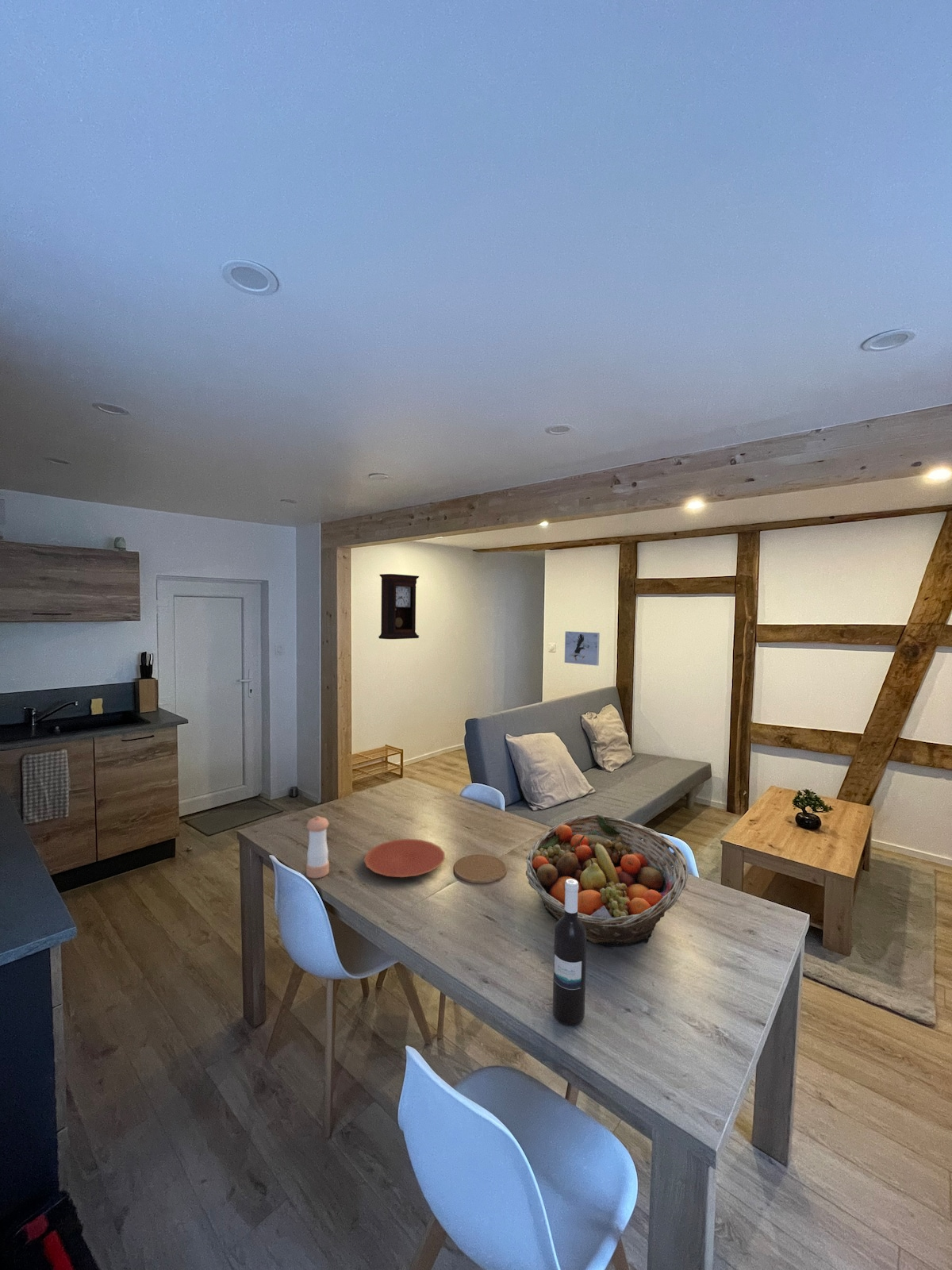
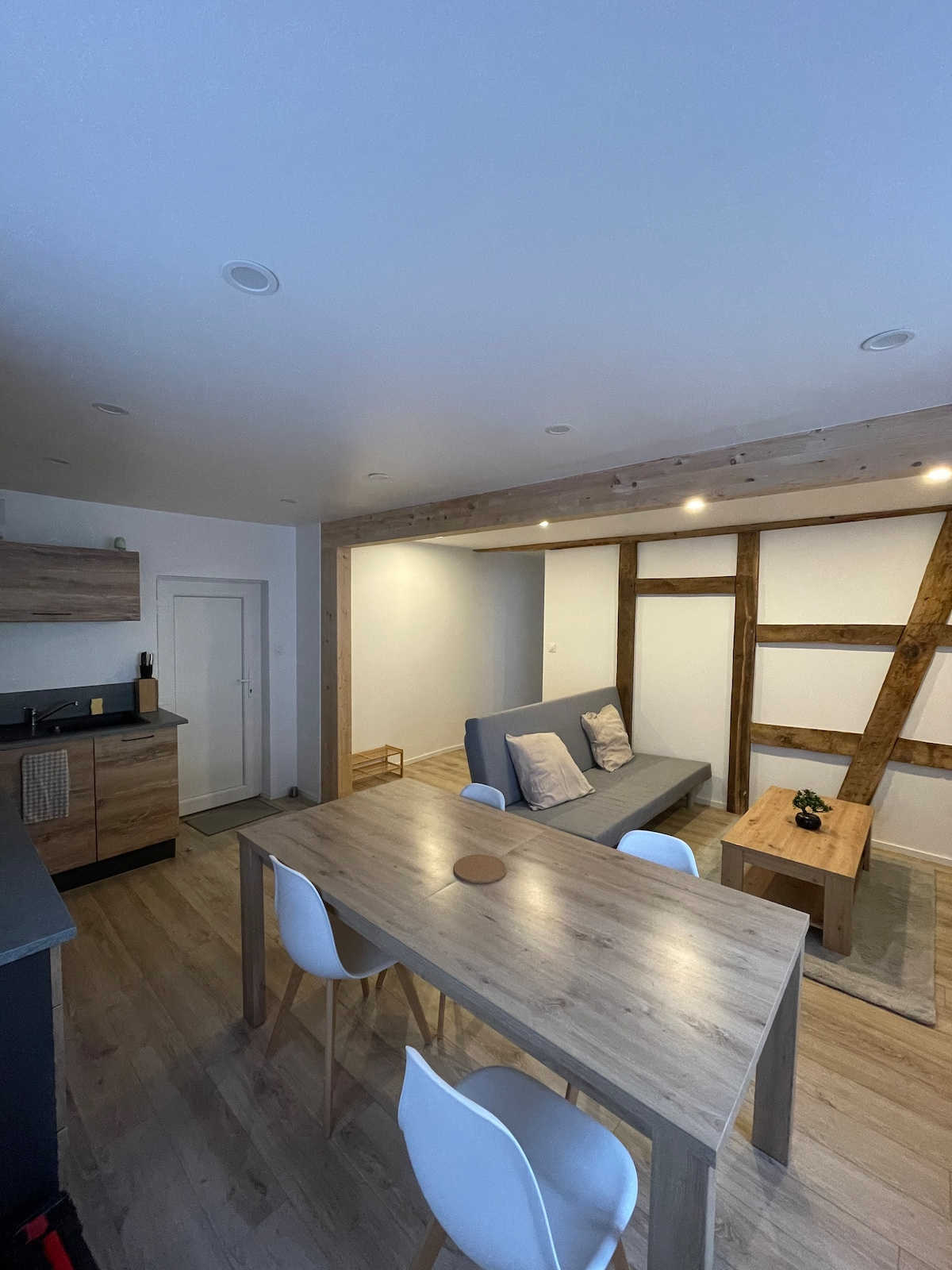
- pepper shaker [305,815,330,879]
- fruit basket [525,814,689,947]
- wine bottle [552,879,587,1027]
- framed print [564,630,601,667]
- pendulum clock [378,573,420,640]
- plate [363,838,445,878]
